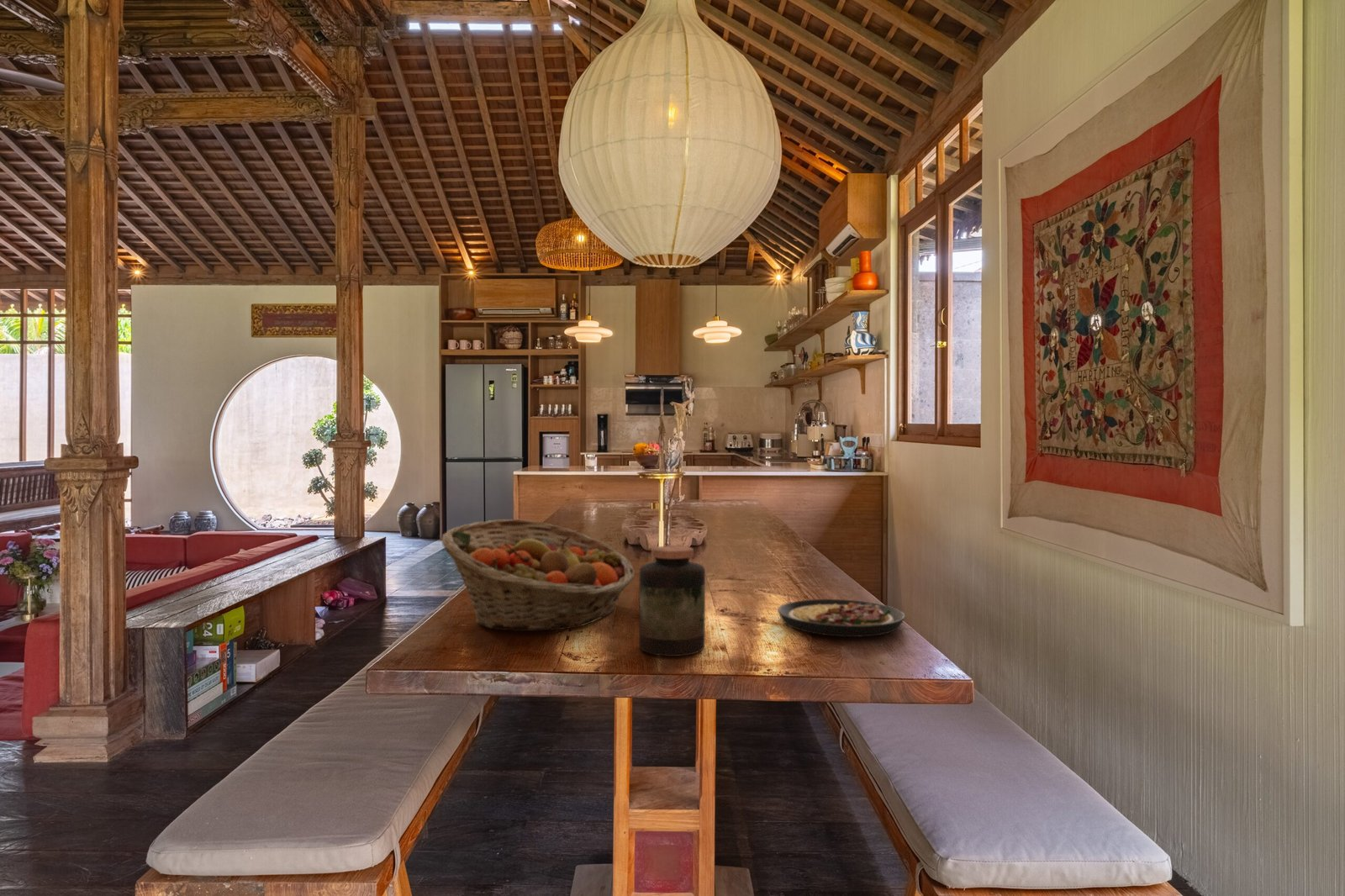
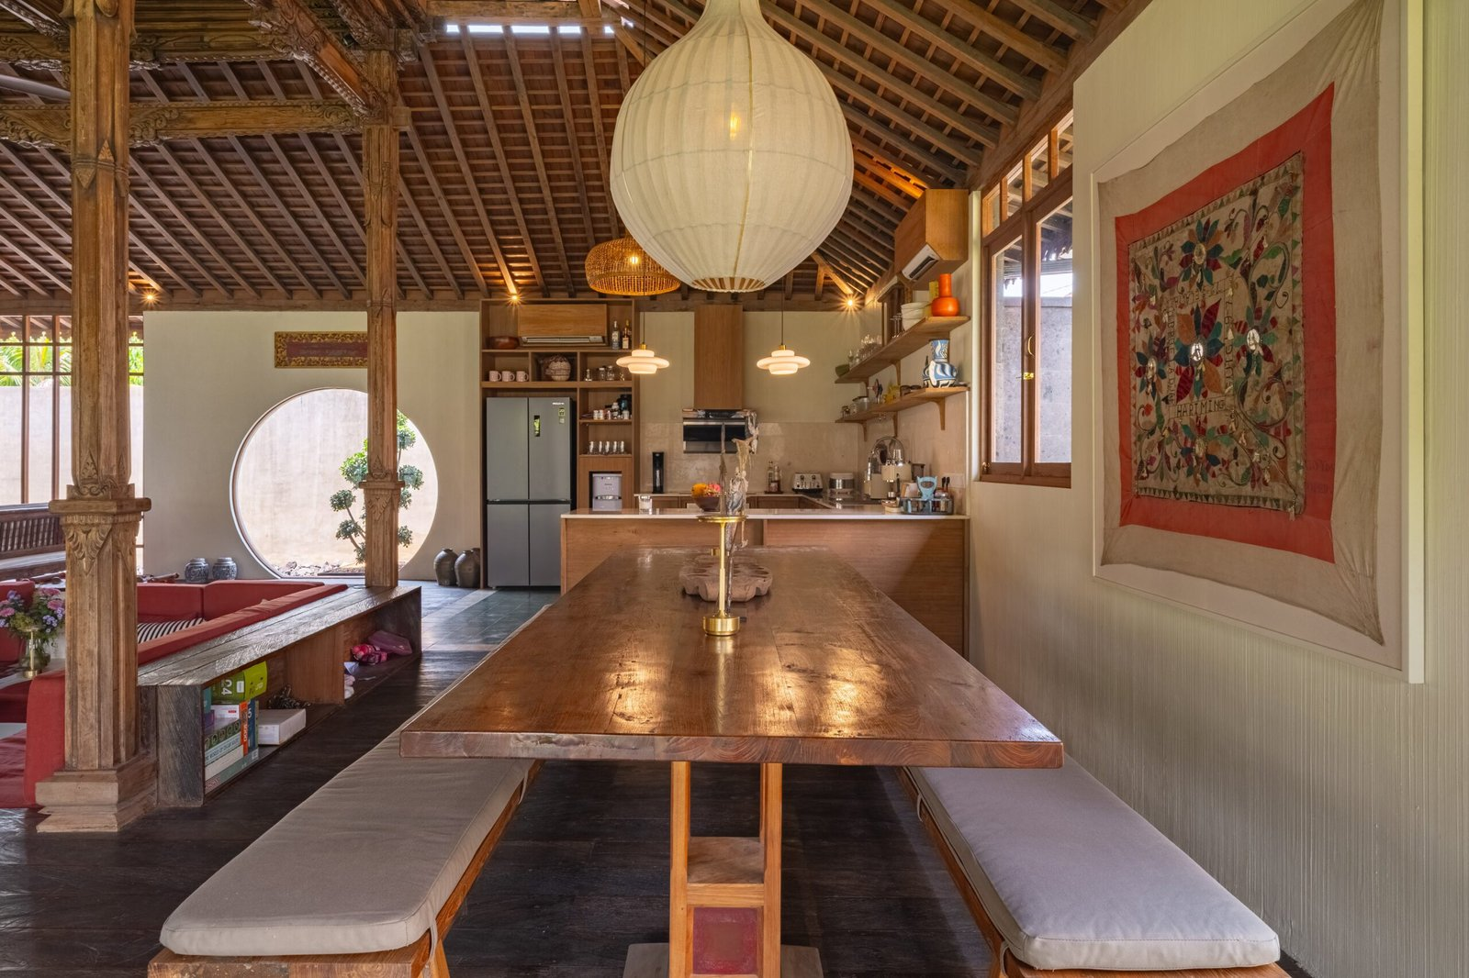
- plate [777,598,906,638]
- jar [638,546,706,657]
- fruit basket [441,519,636,632]
